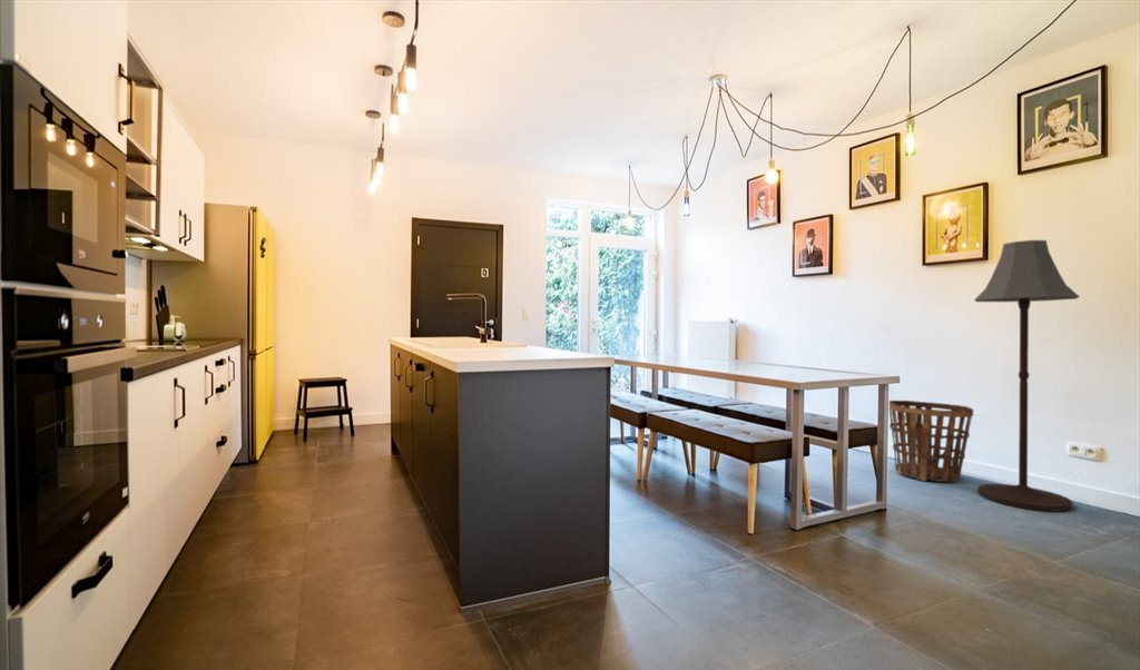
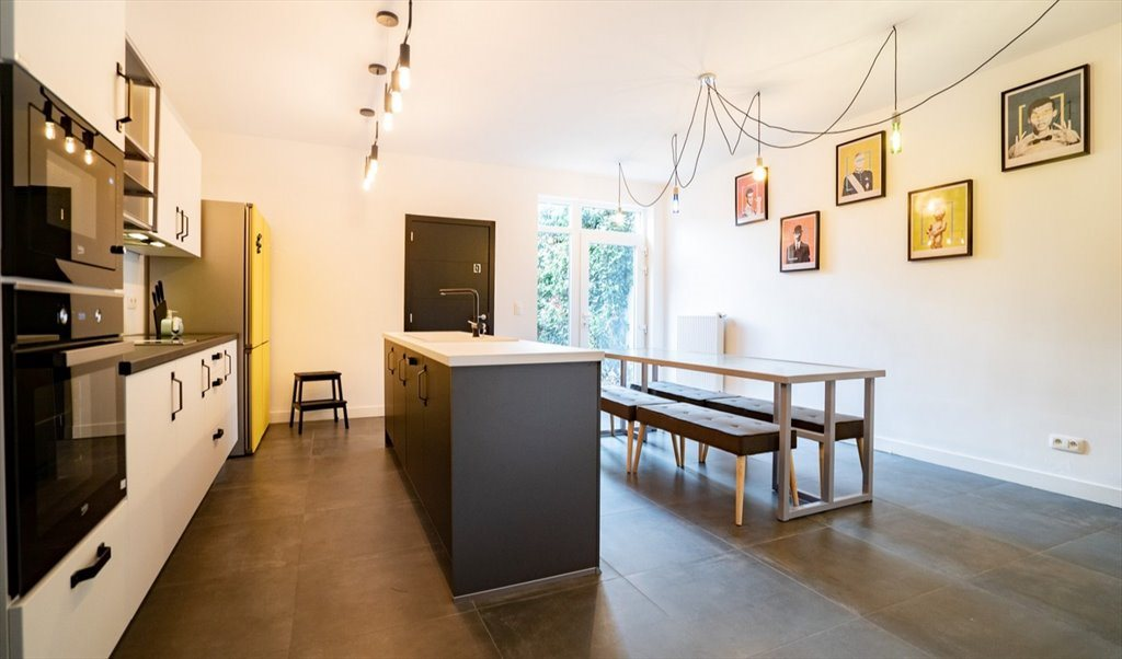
- floor lamp [973,239,1081,513]
- basket [888,400,974,483]
